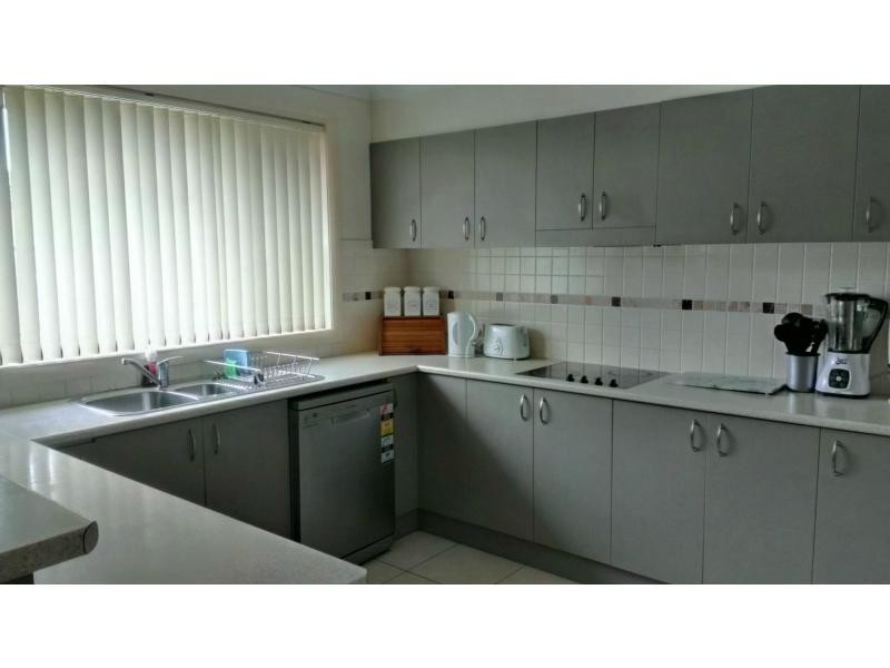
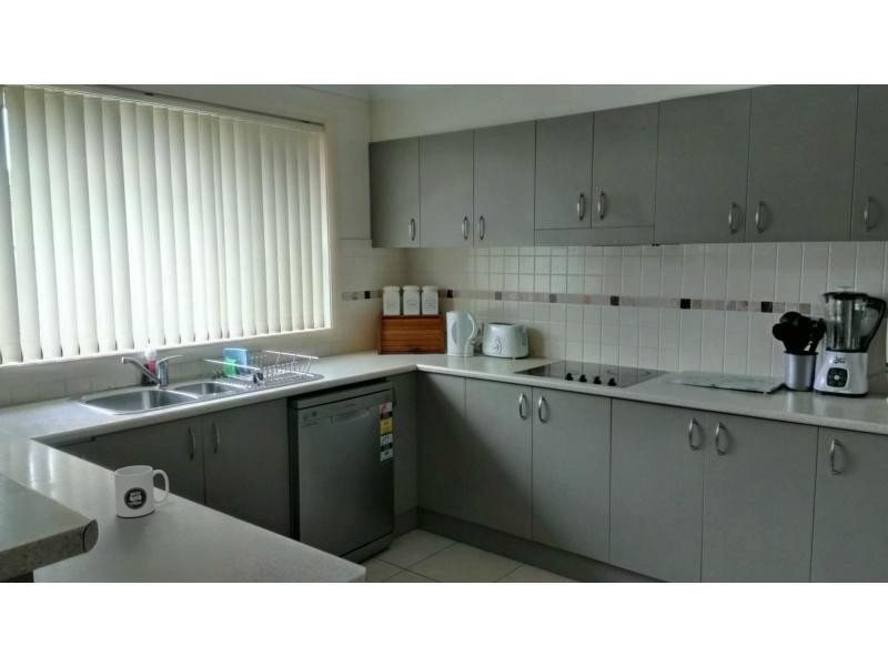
+ mug [113,464,170,518]
